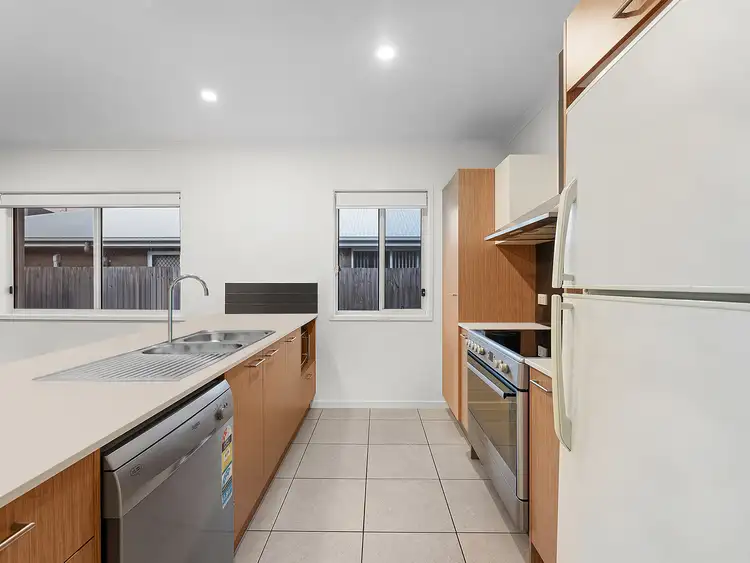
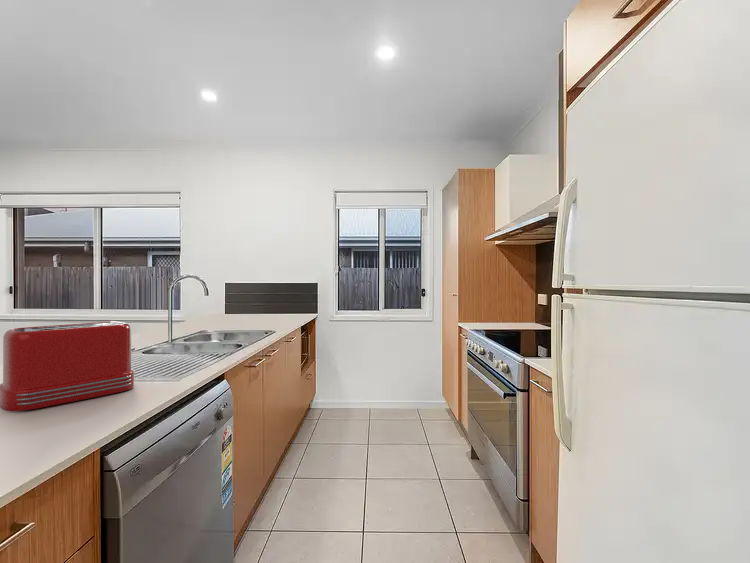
+ toaster [0,320,136,412]
